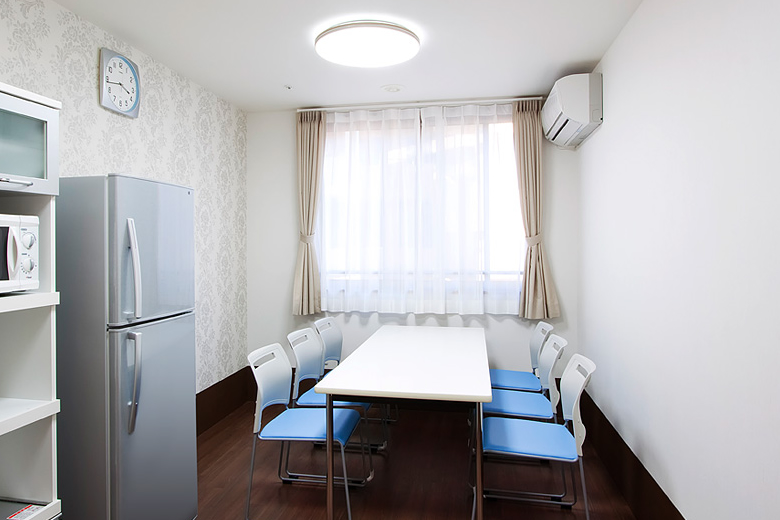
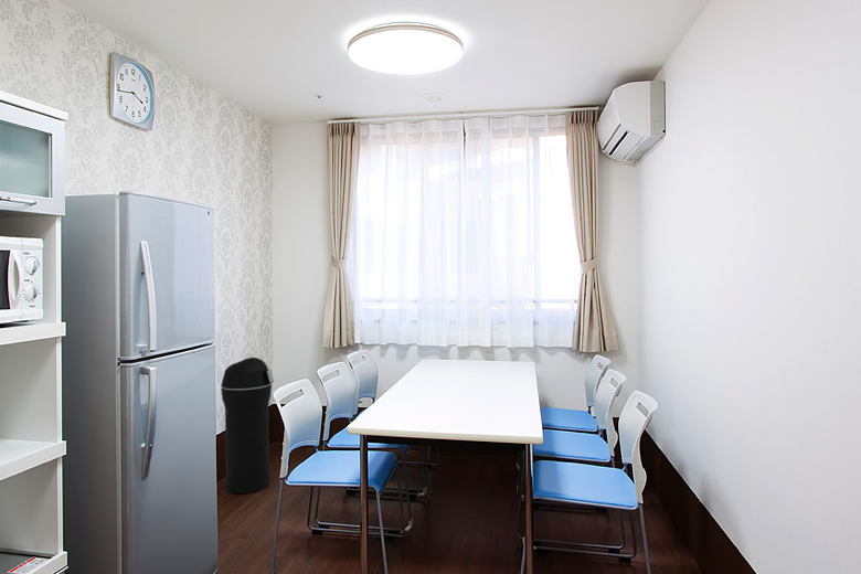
+ trash can [220,357,275,495]
